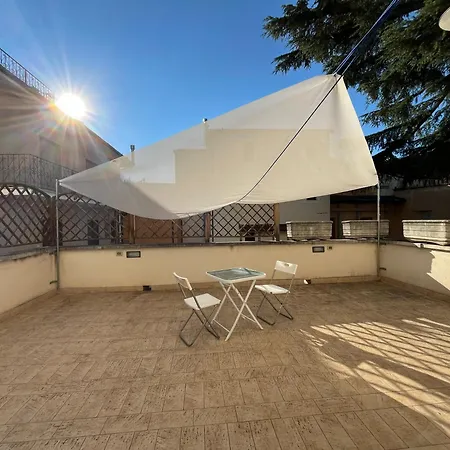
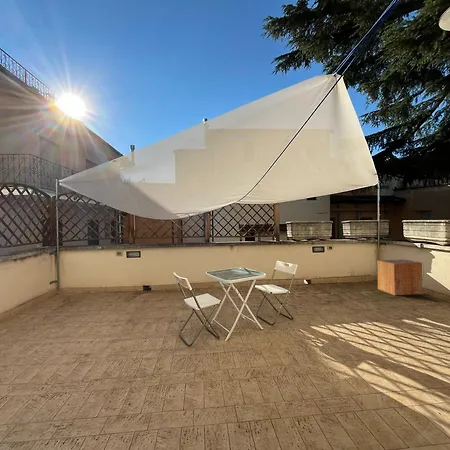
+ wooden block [376,258,425,296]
